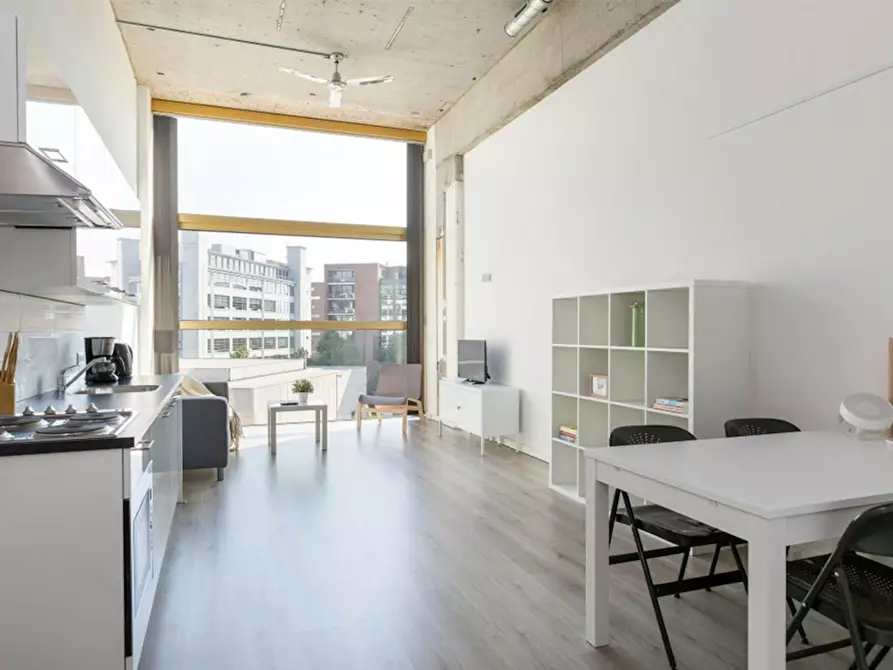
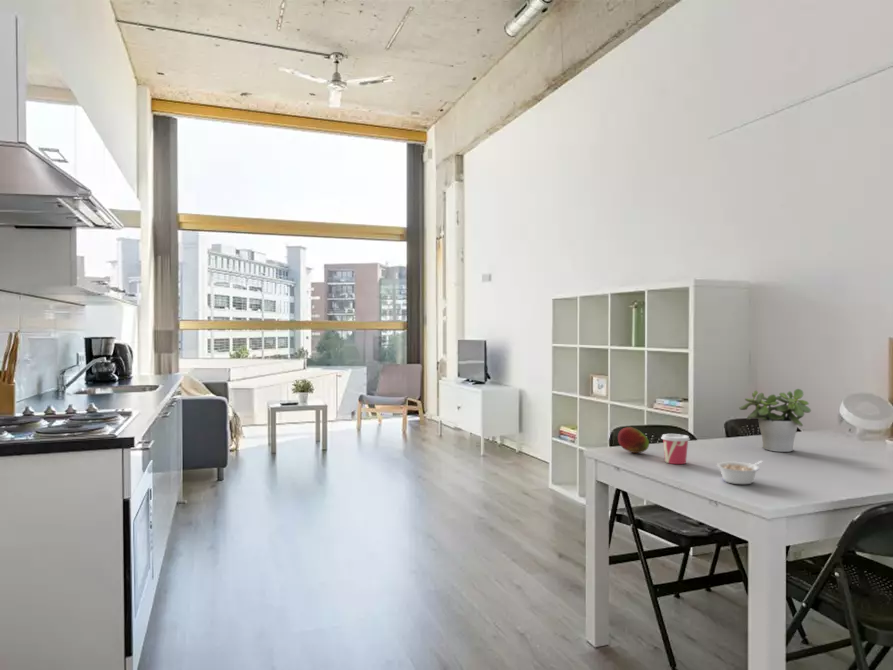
+ legume [716,460,764,485]
+ cup [660,433,691,465]
+ potted plant [738,388,812,453]
+ fruit [617,426,650,454]
